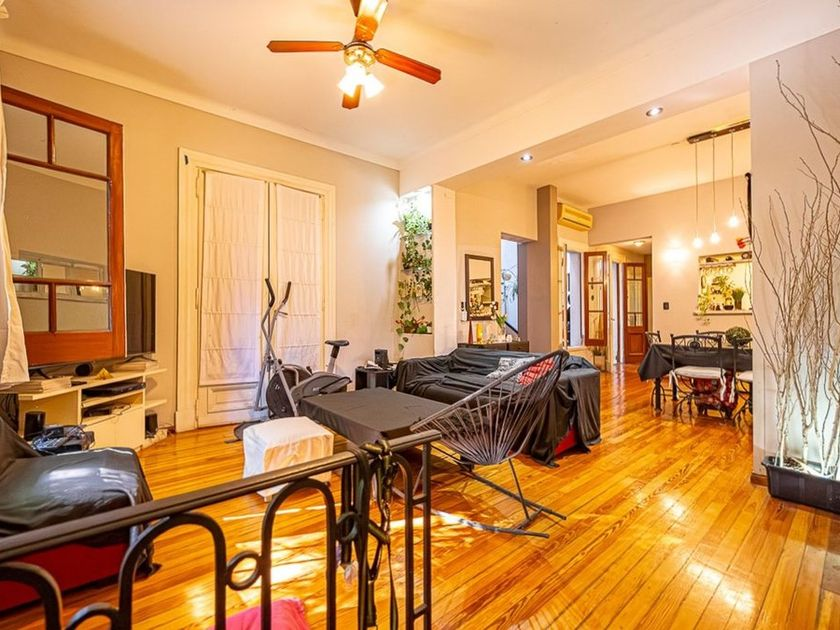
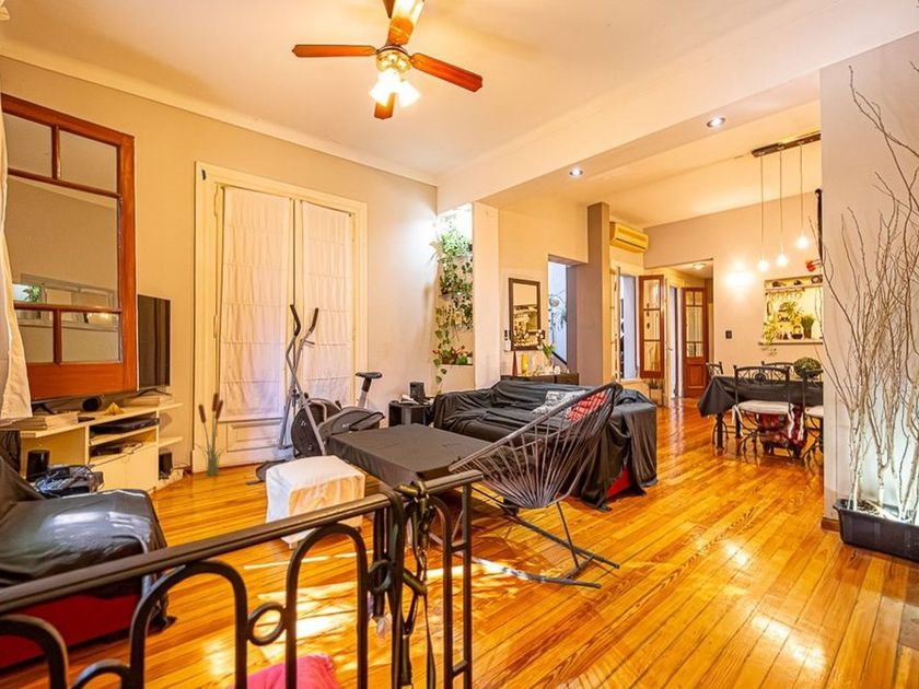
+ decorative plant [191,386,230,477]
